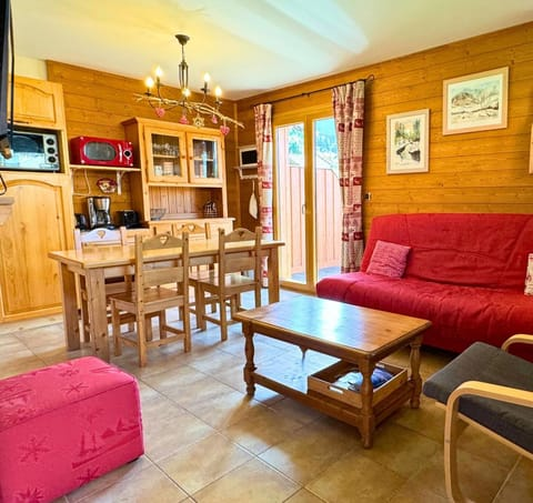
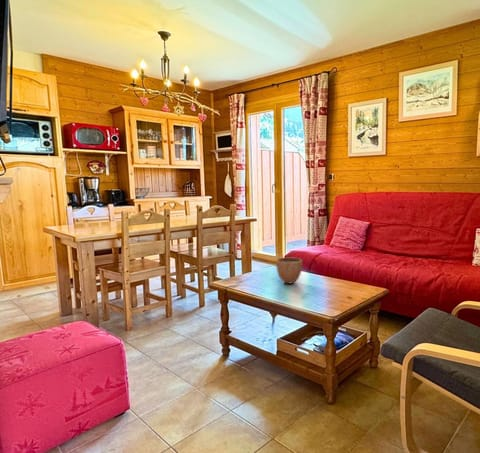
+ decorative bowl [275,256,303,285]
